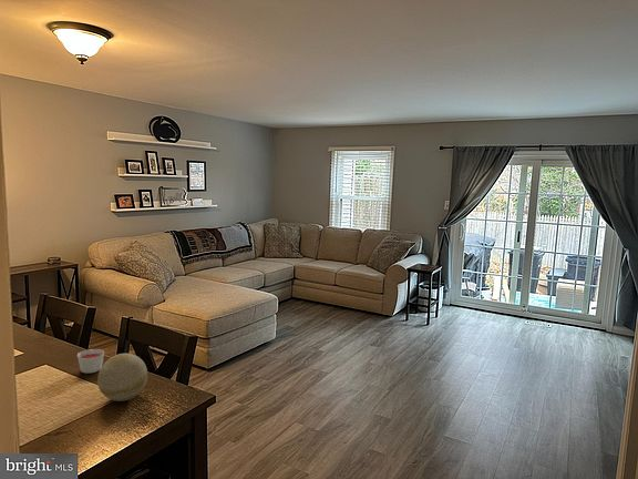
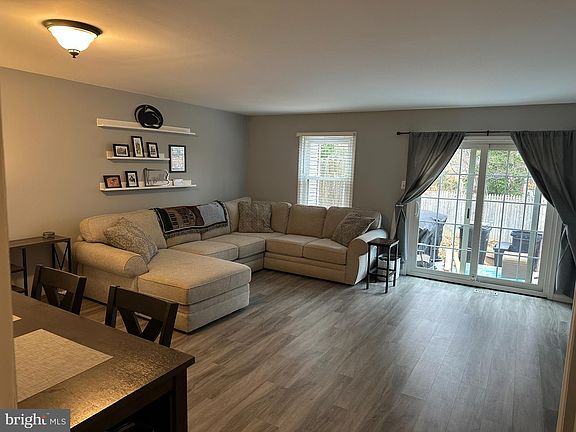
- candle [76,348,105,375]
- decorative ball [96,353,148,402]
